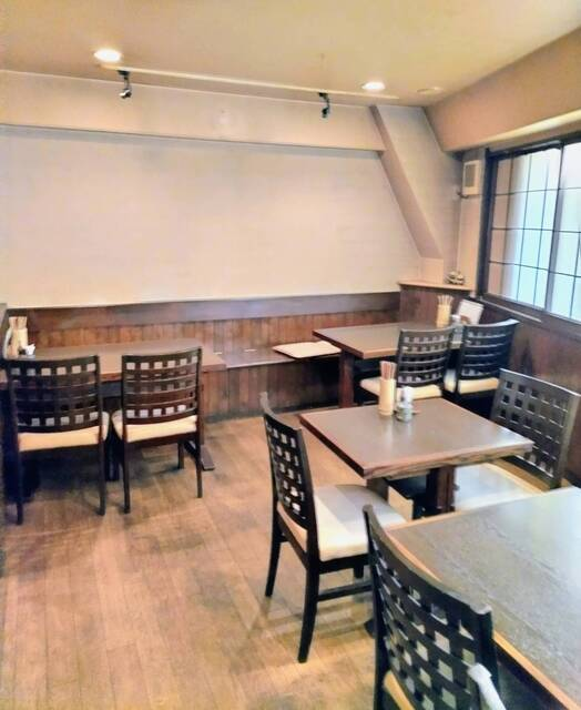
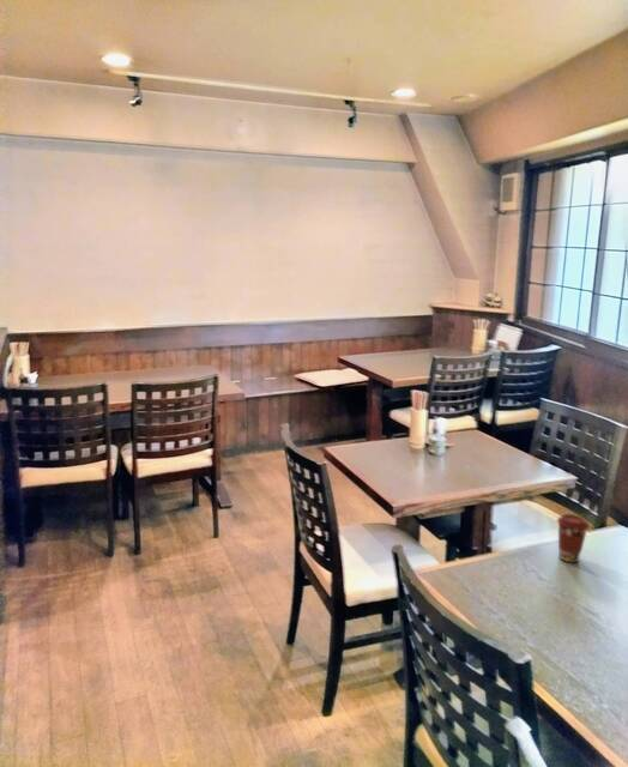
+ coffee cup [556,513,591,563]
